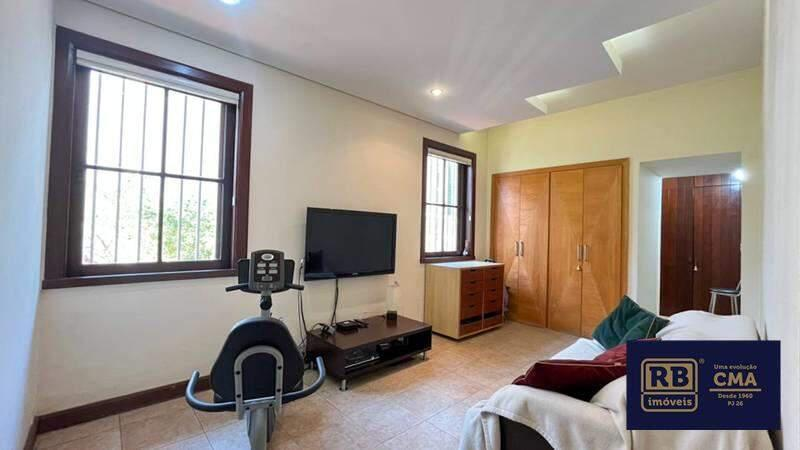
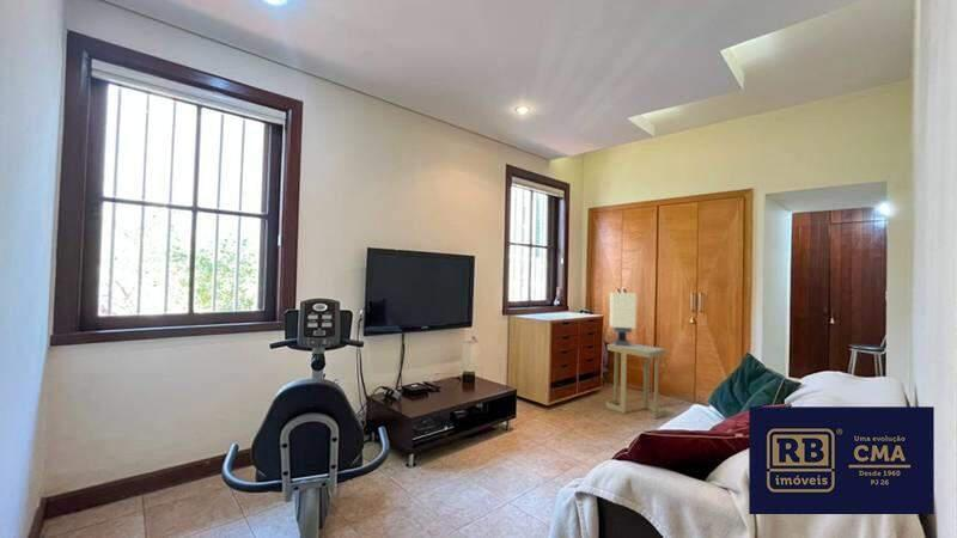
+ side table [605,342,666,420]
+ table lamp [608,292,638,347]
